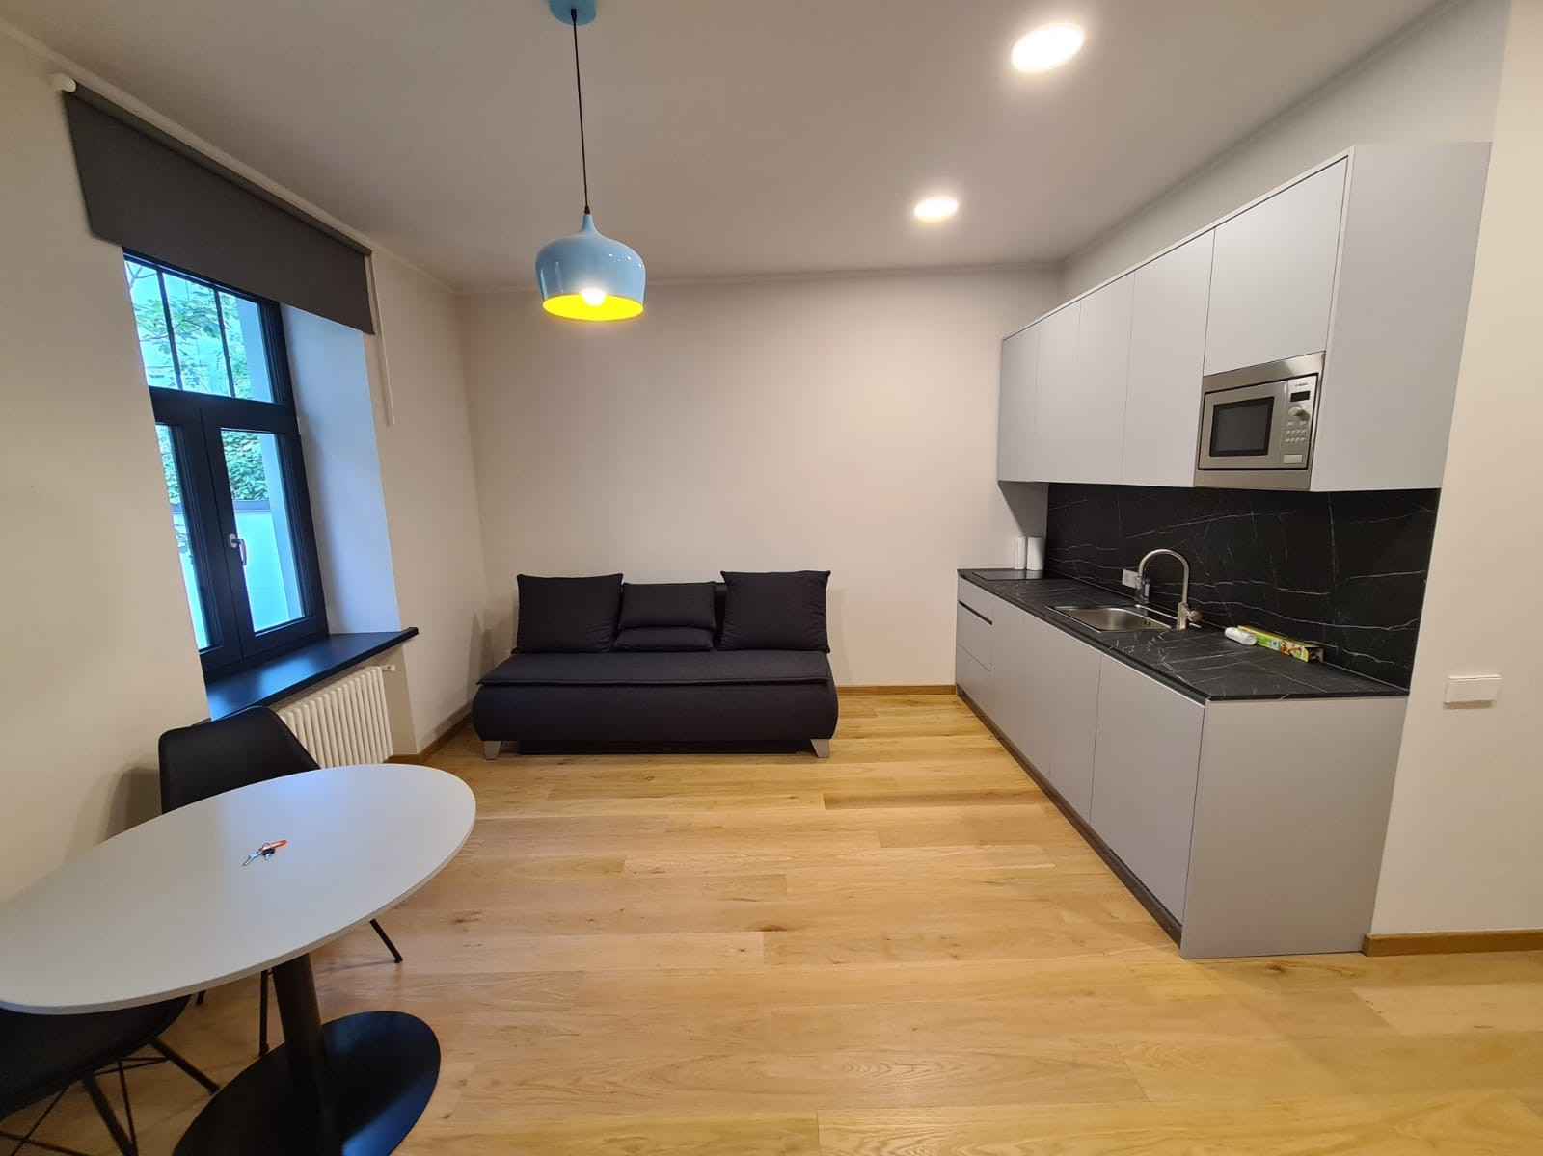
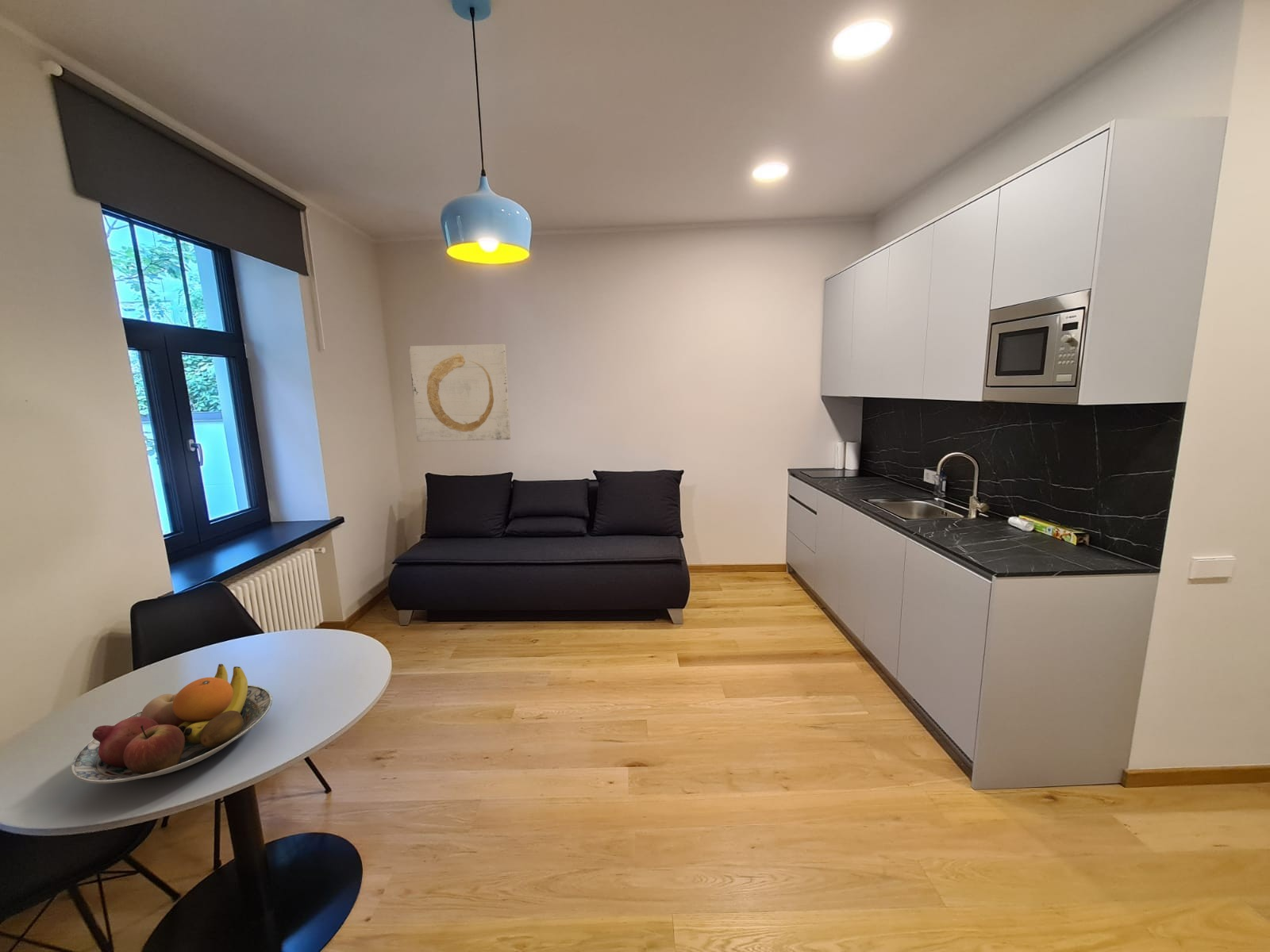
+ wall art [408,344,511,442]
+ fruit bowl [71,663,273,784]
